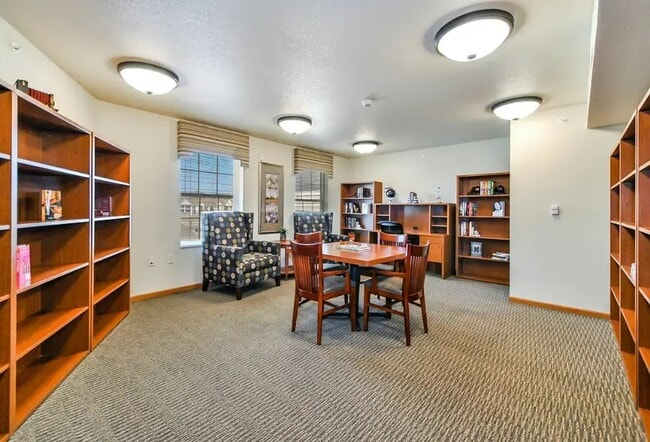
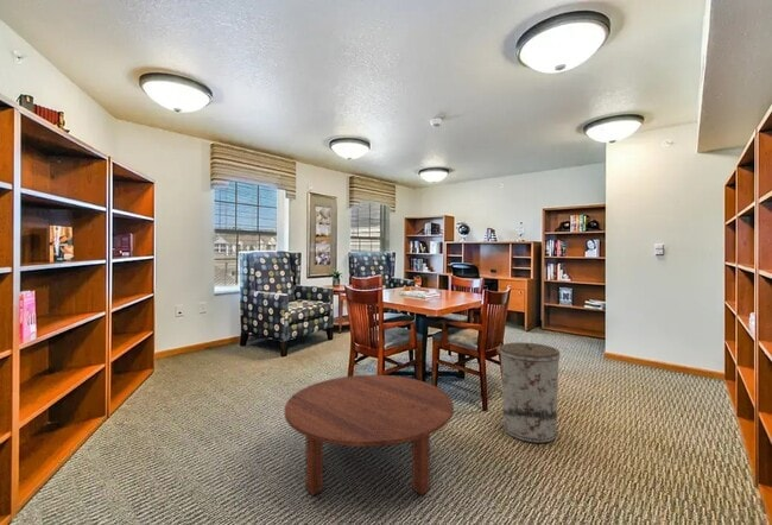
+ coffee table [284,374,455,496]
+ trash can [499,341,561,444]
